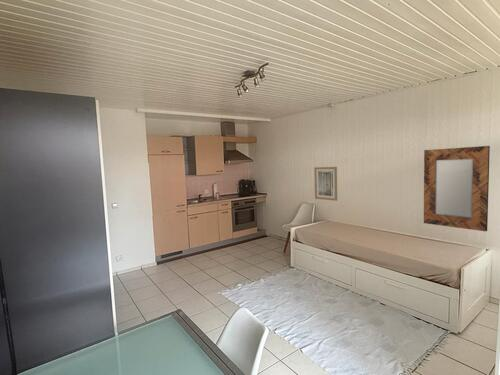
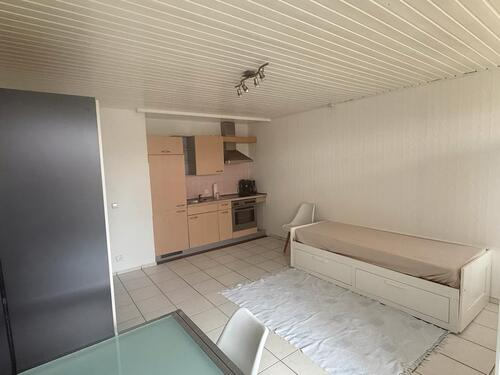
- home mirror [423,145,491,232]
- wall art [313,166,338,202]
